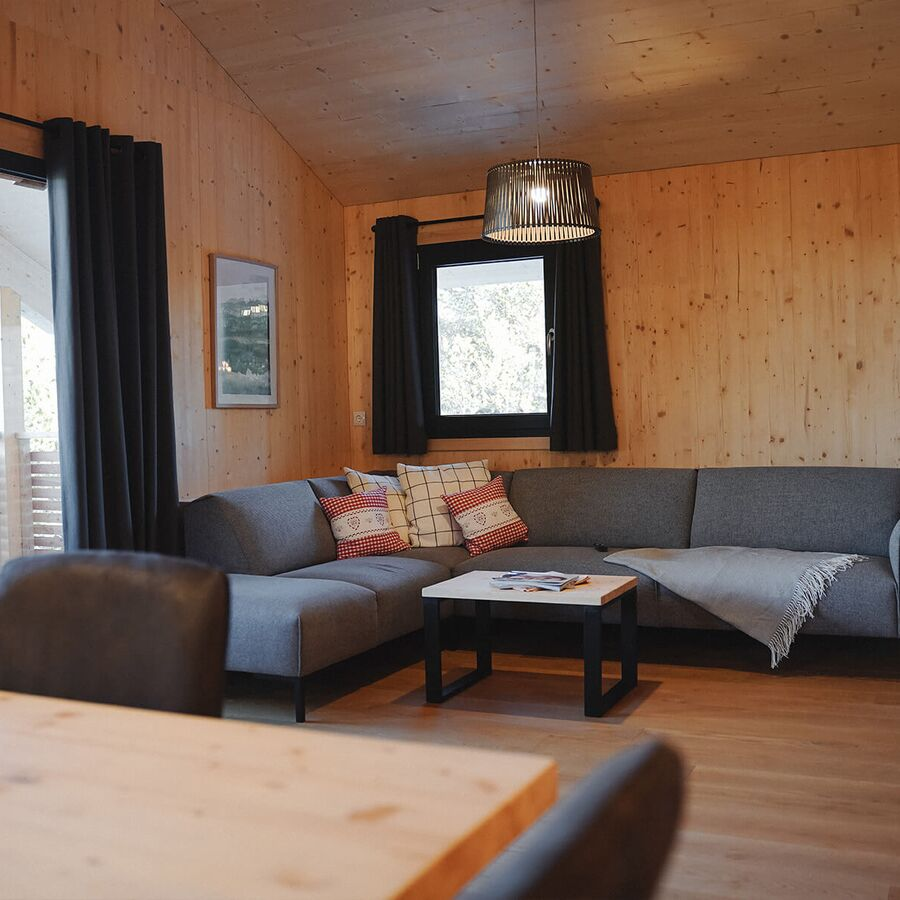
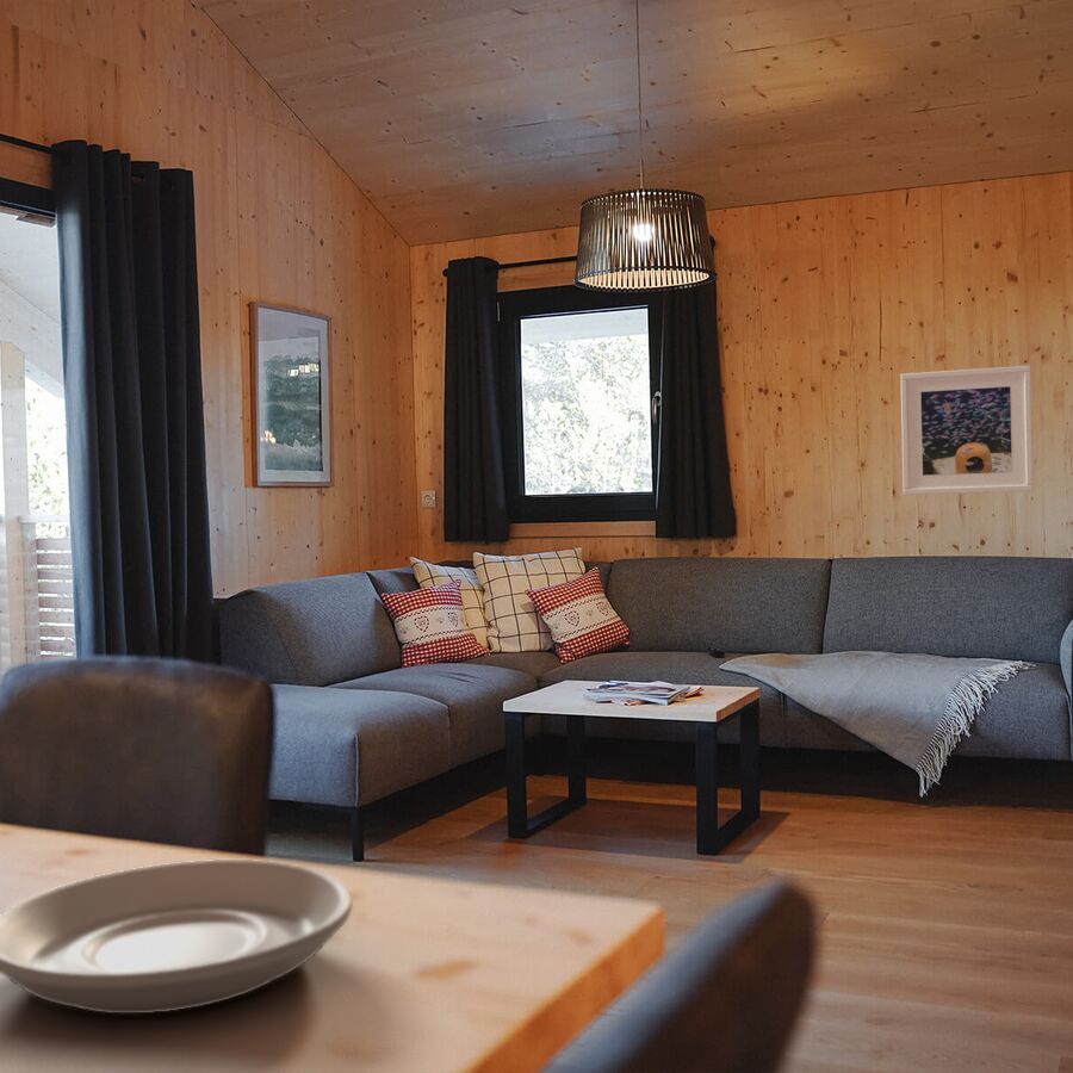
+ plate [0,858,354,1015]
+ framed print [899,365,1035,496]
